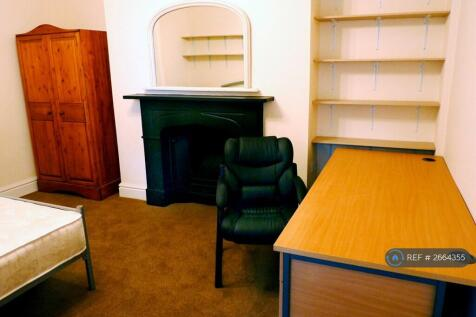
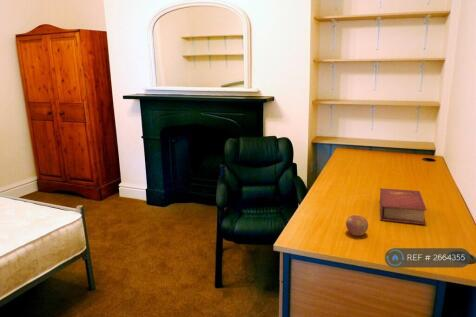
+ apple [345,214,369,237]
+ book [379,187,428,225]
